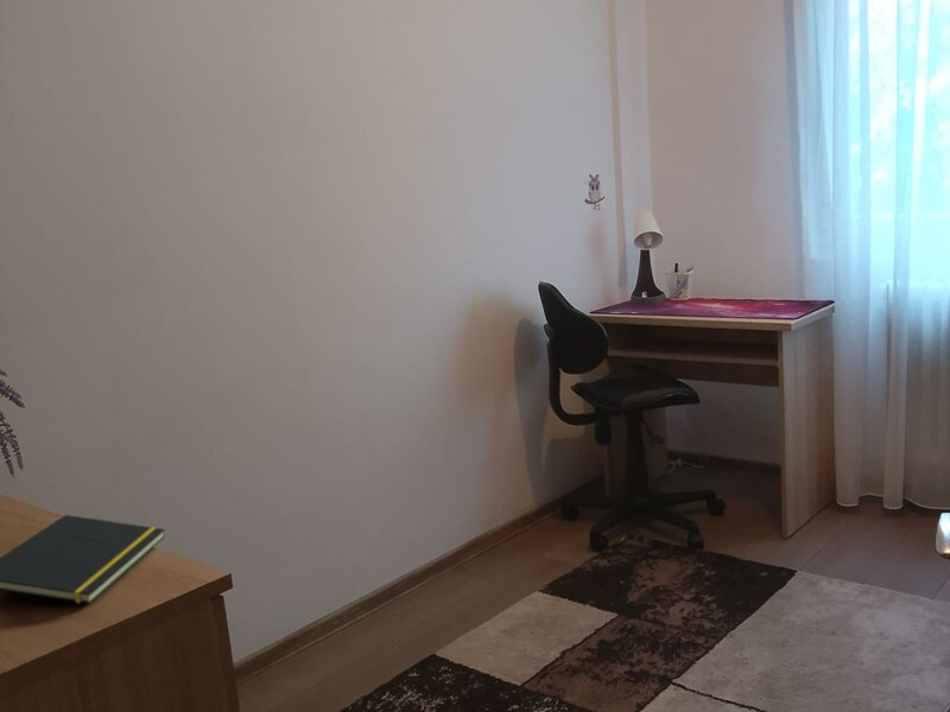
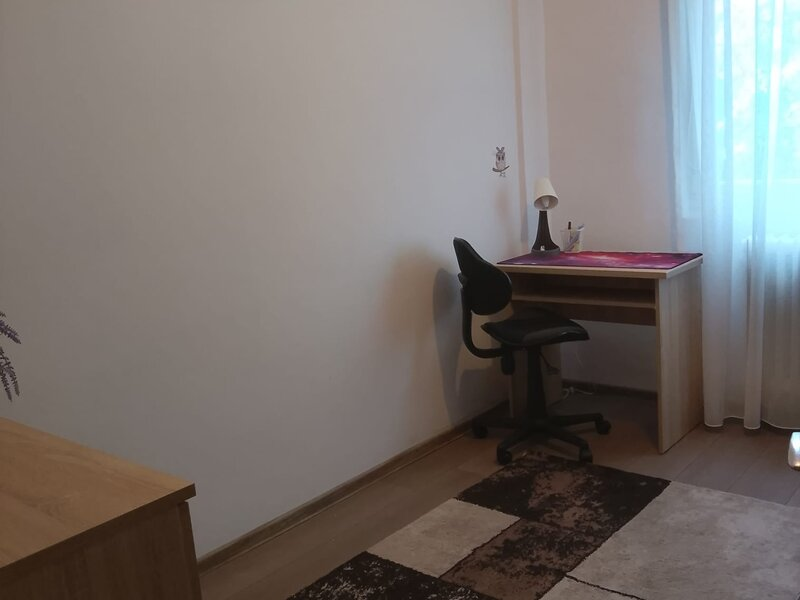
- notepad [0,514,166,605]
